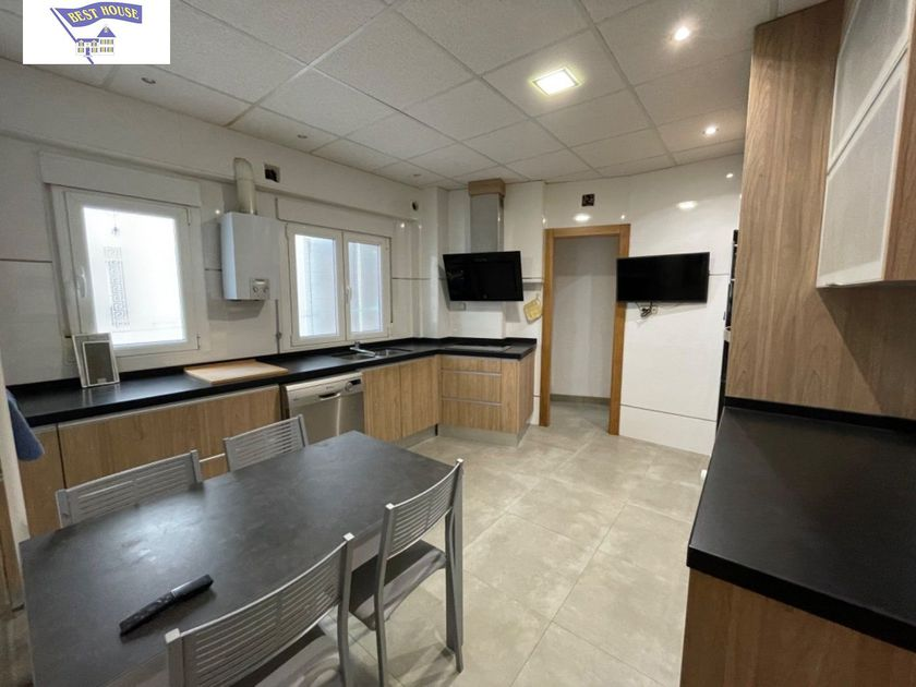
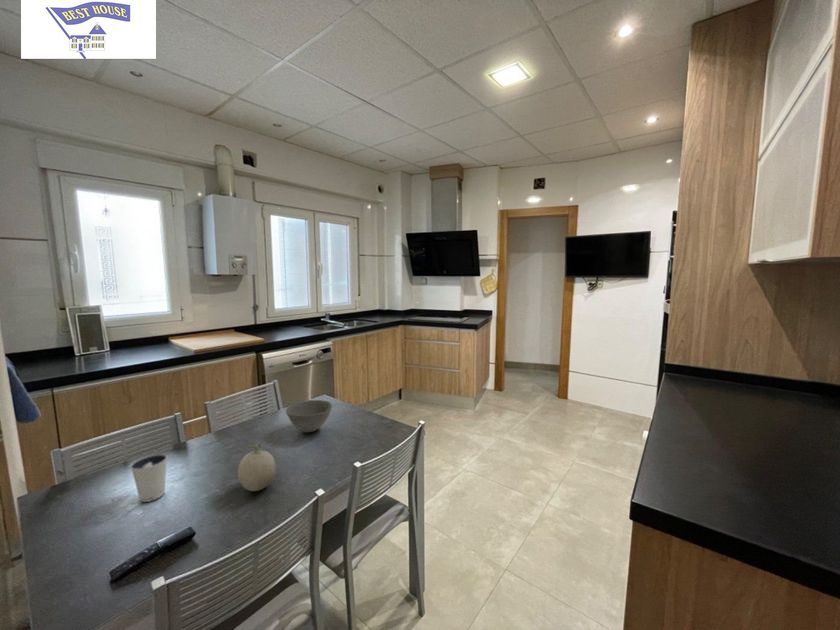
+ bowl [285,399,333,433]
+ dixie cup [129,453,169,503]
+ fruit [235,443,277,492]
